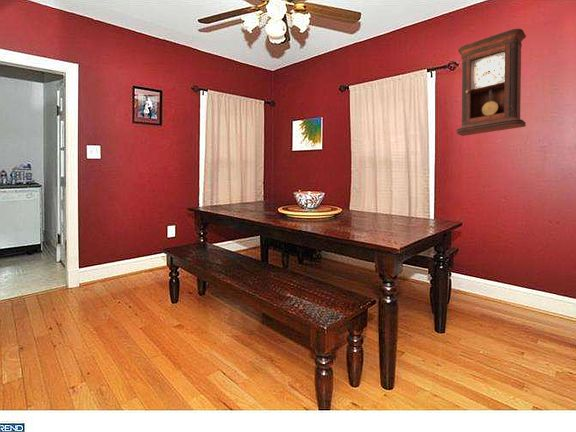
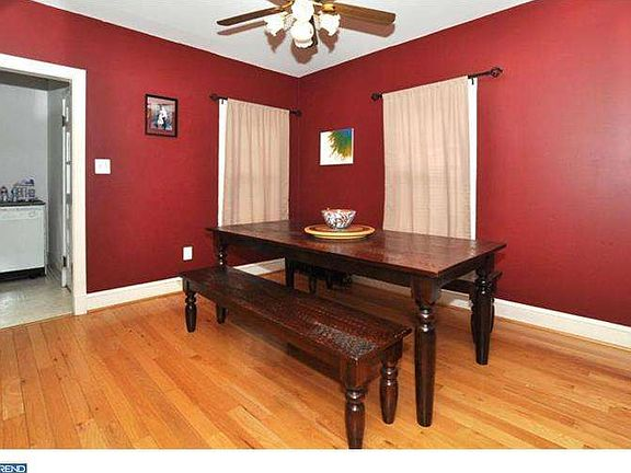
- pendulum clock [456,28,527,137]
